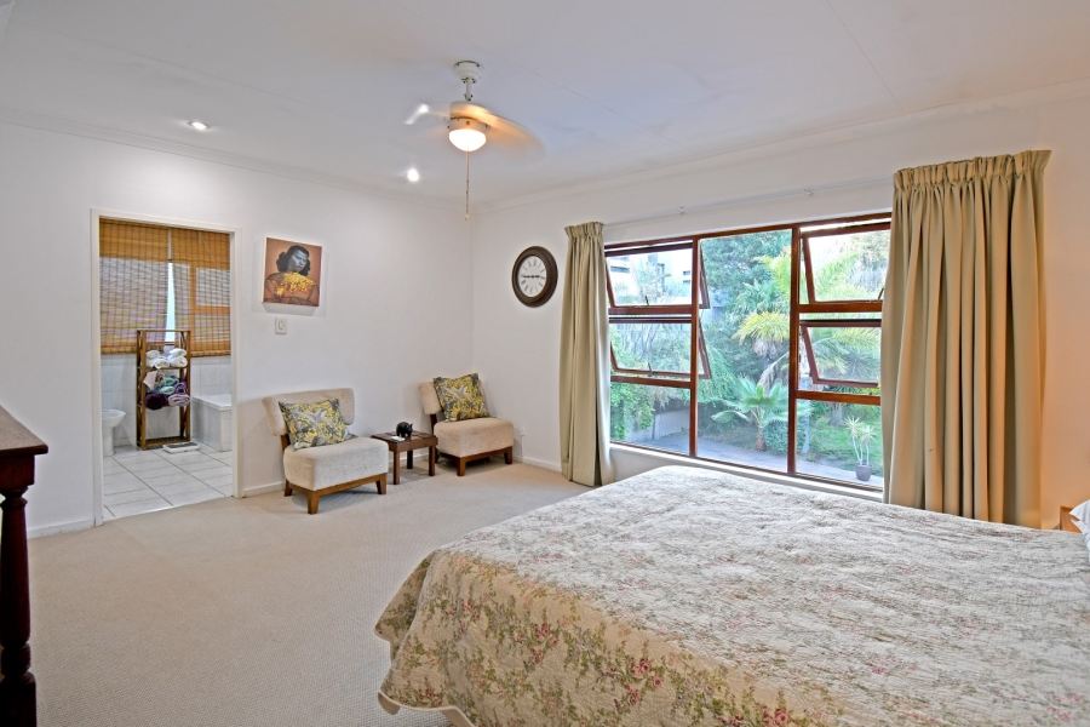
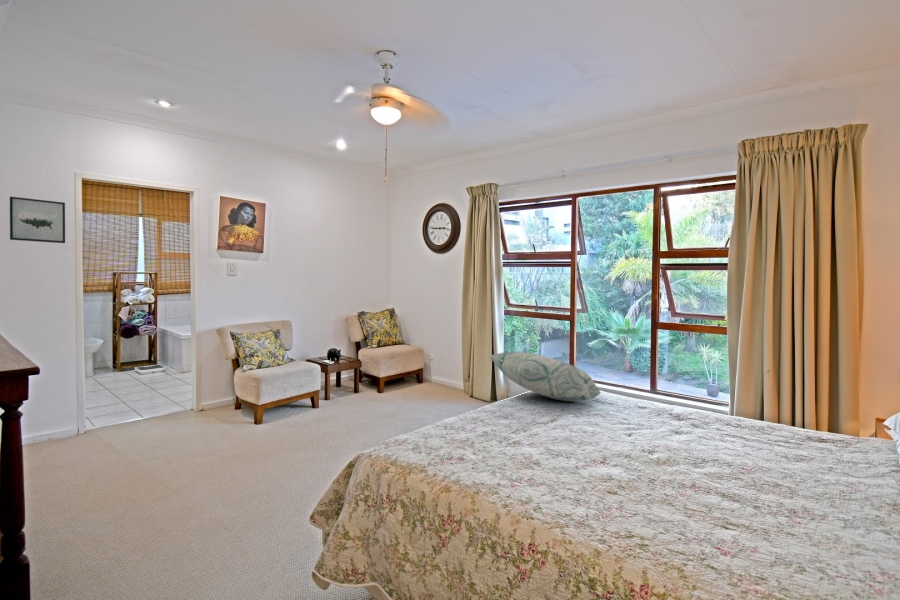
+ decorative pillow [488,351,602,402]
+ wall art [9,196,66,244]
